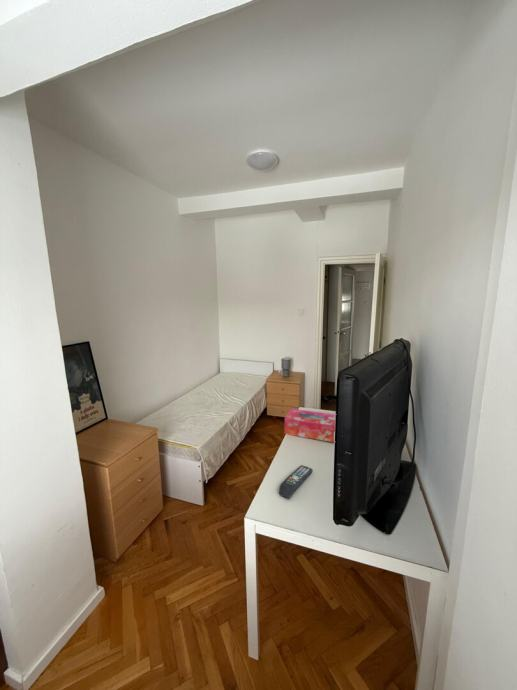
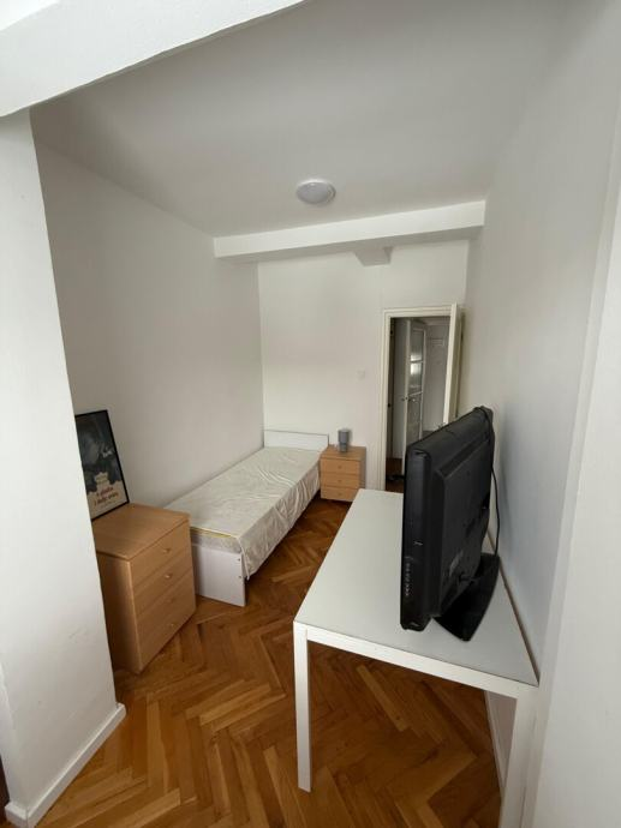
- tissue box [284,408,336,443]
- remote control [278,464,314,500]
